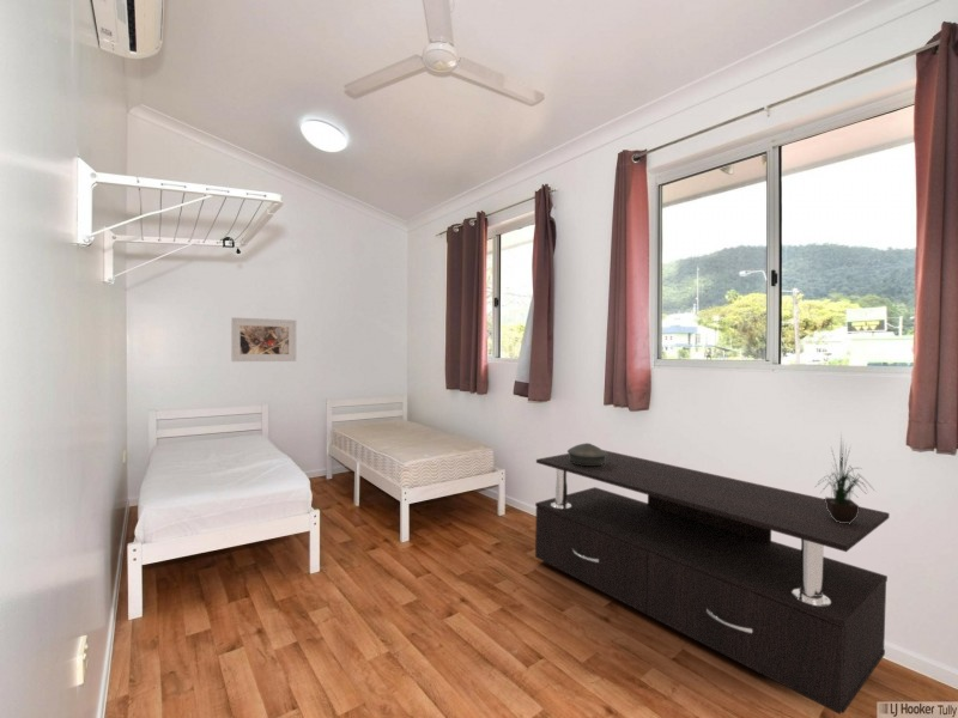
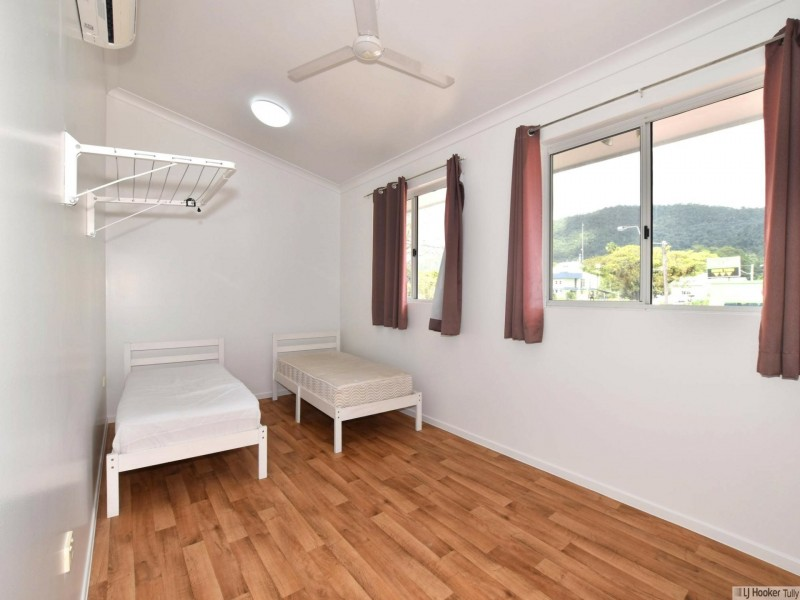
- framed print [230,316,297,363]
- potted plant [815,430,875,524]
- decorative box [566,442,607,467]
- coffee table [534,449,891,716]
